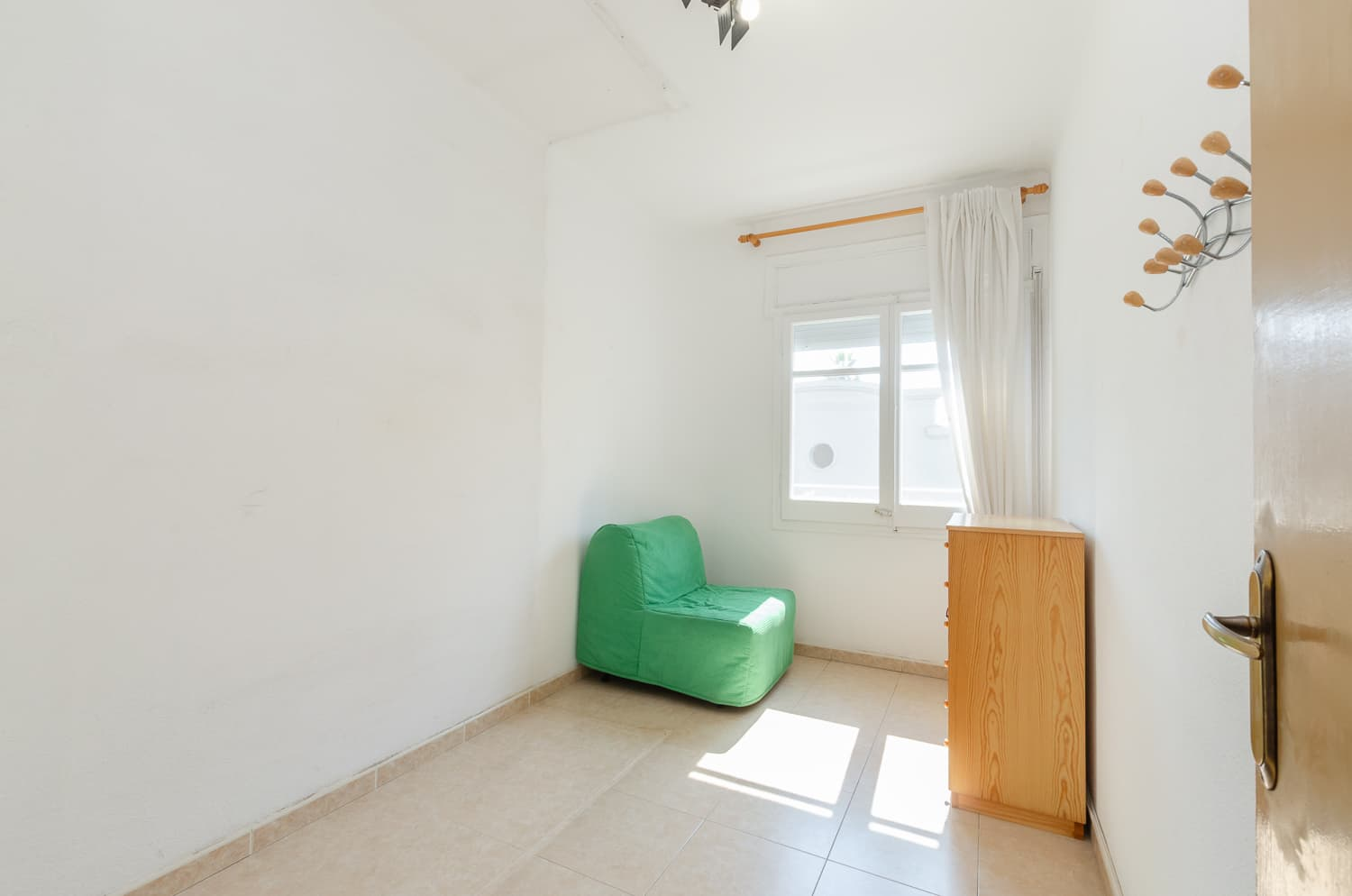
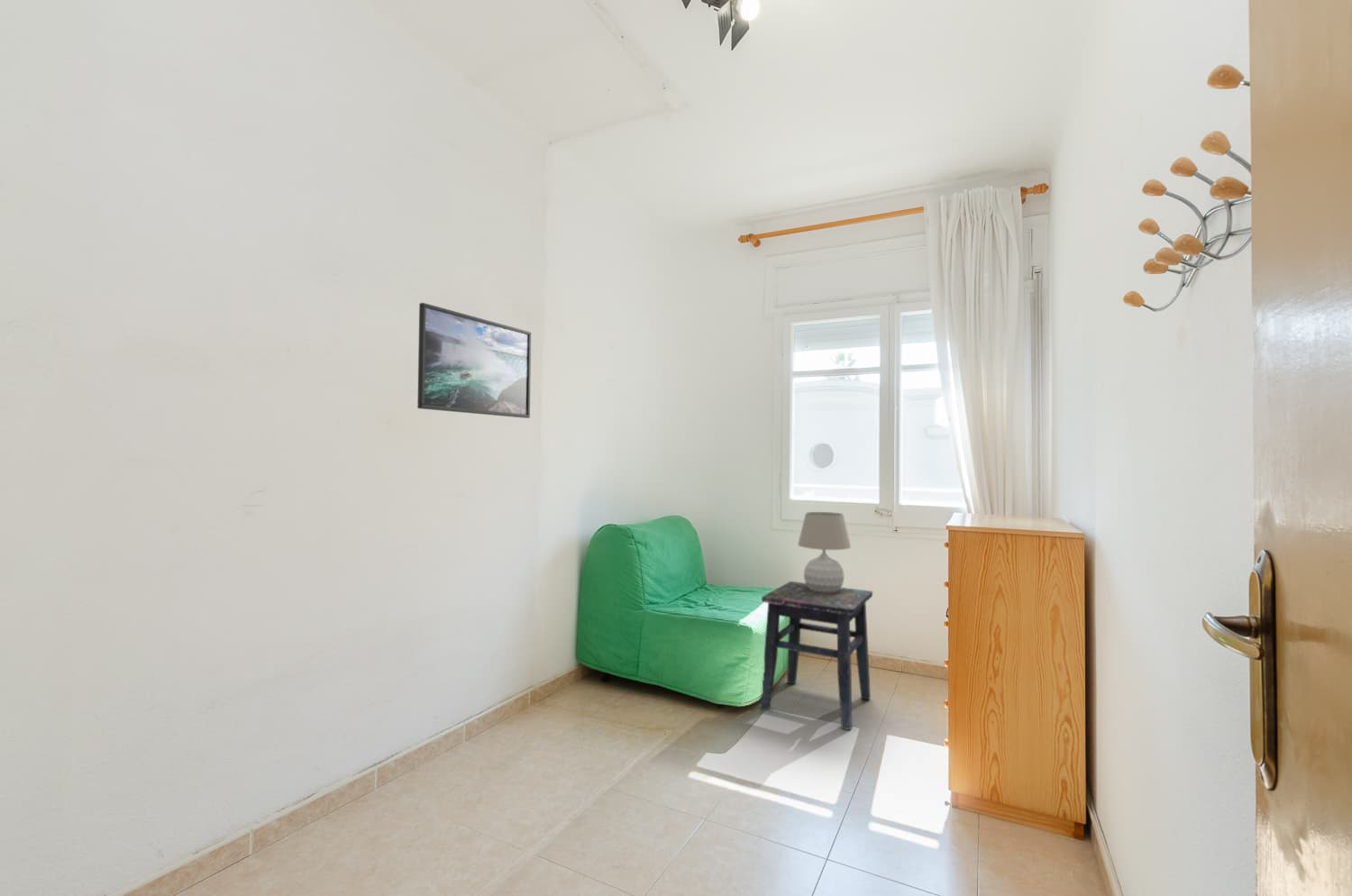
+ side table [759,581,873,732]
+ table lamp [797,511,852,593]
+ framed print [416,302,532,419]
